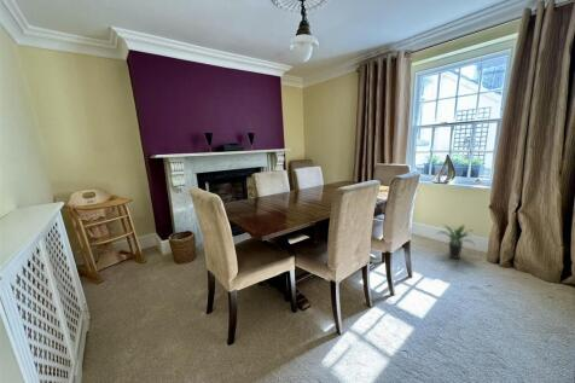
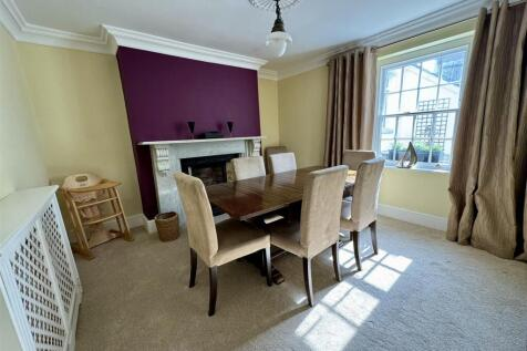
- potted plant [436,224,476,261]
